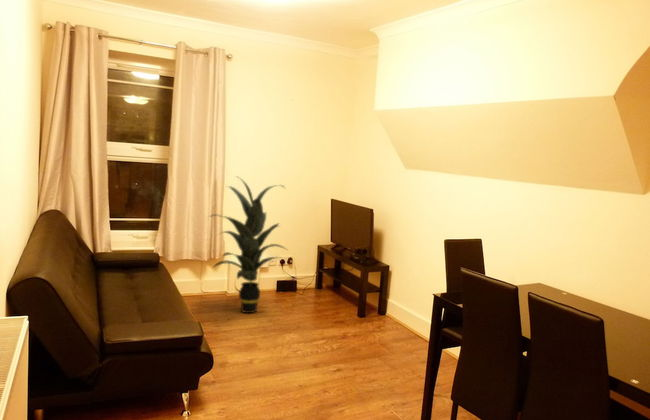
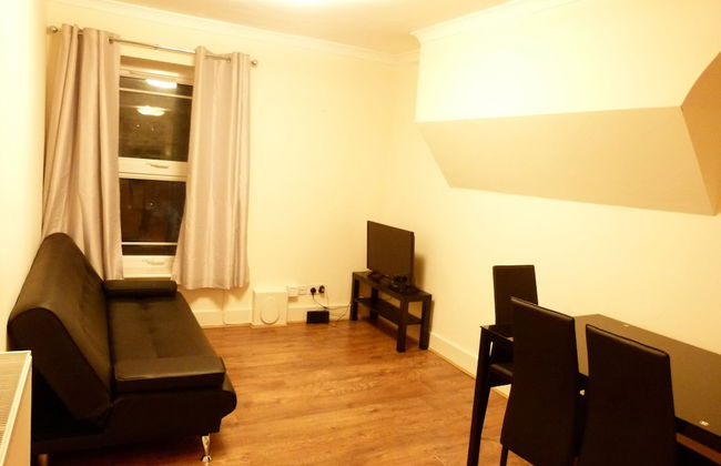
- indoor plant [207,175,290,314]
